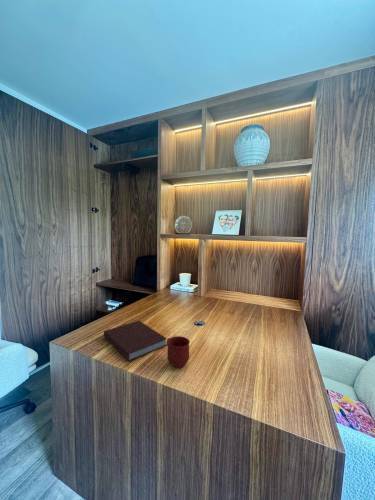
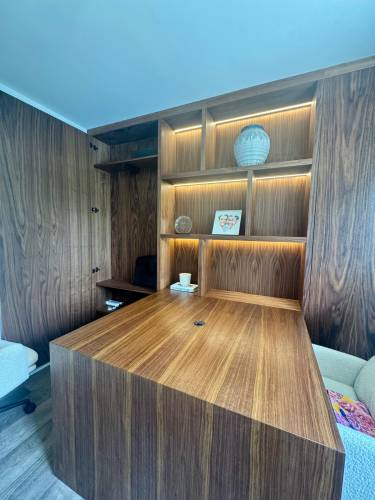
- mug [166,335,191,369]
- notebook [103,320,168,362]
